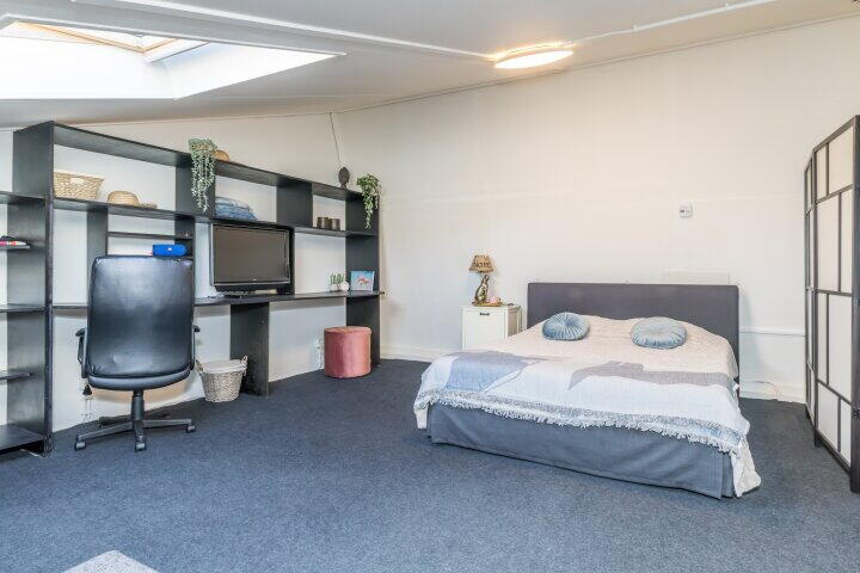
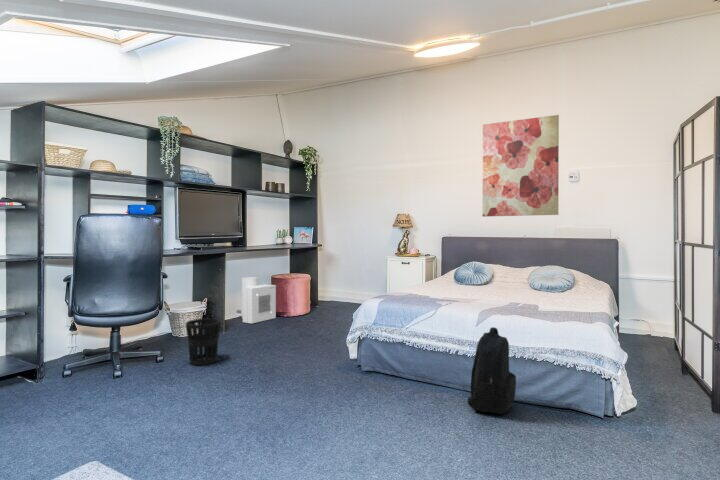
+ wastebasket [185,318,222,366]
+ backpack [467,326,517,415]
+ wall art [481,114,560,218]
+ air purifier [235,276,277,324]
